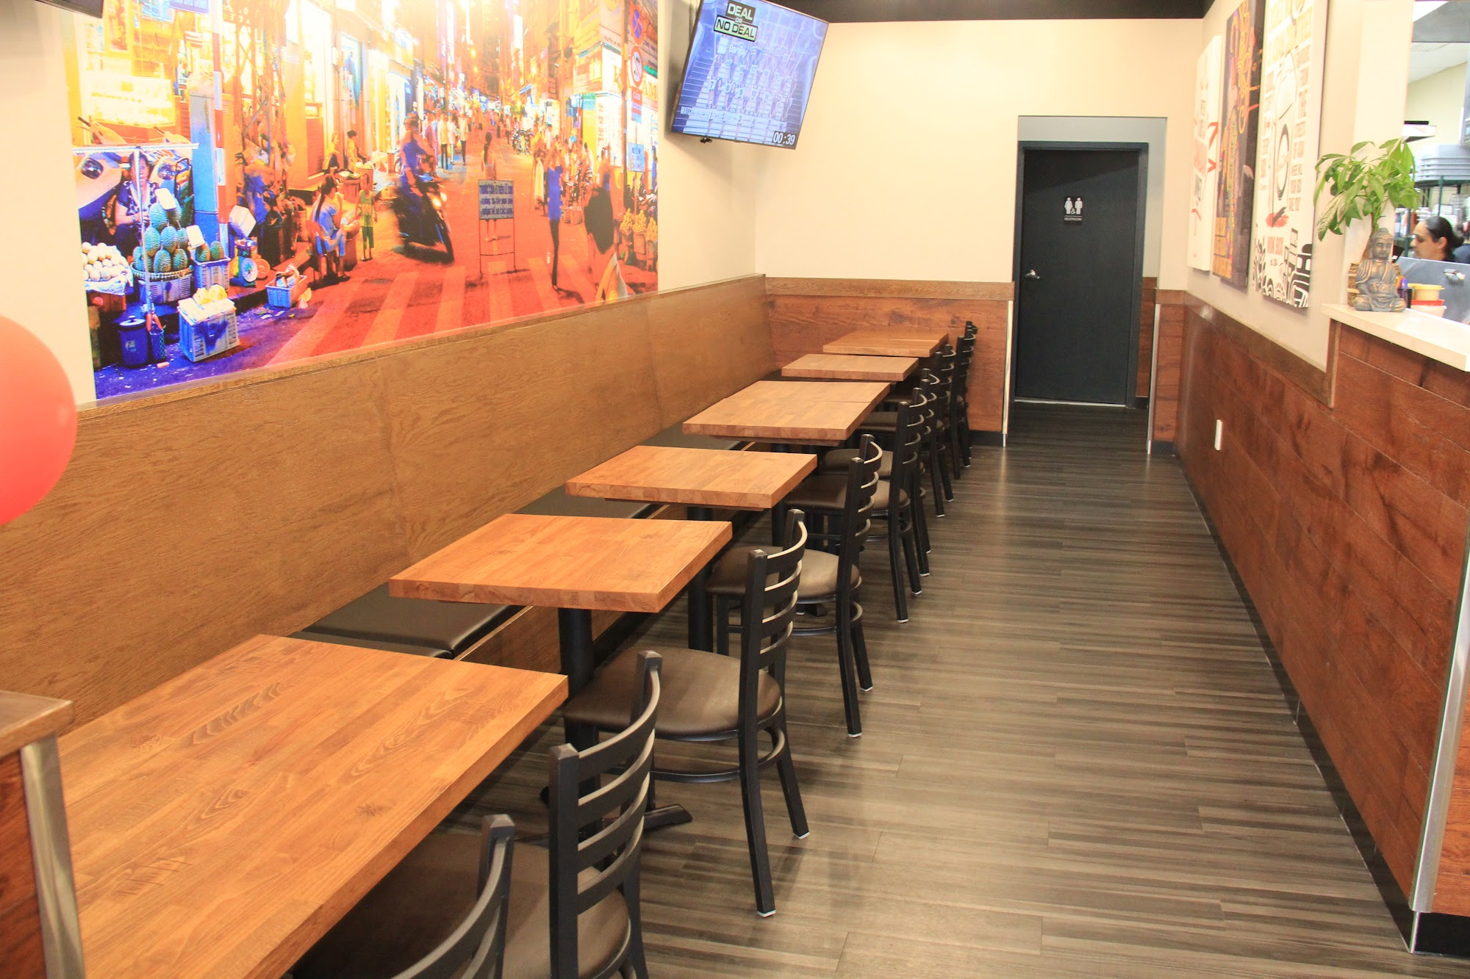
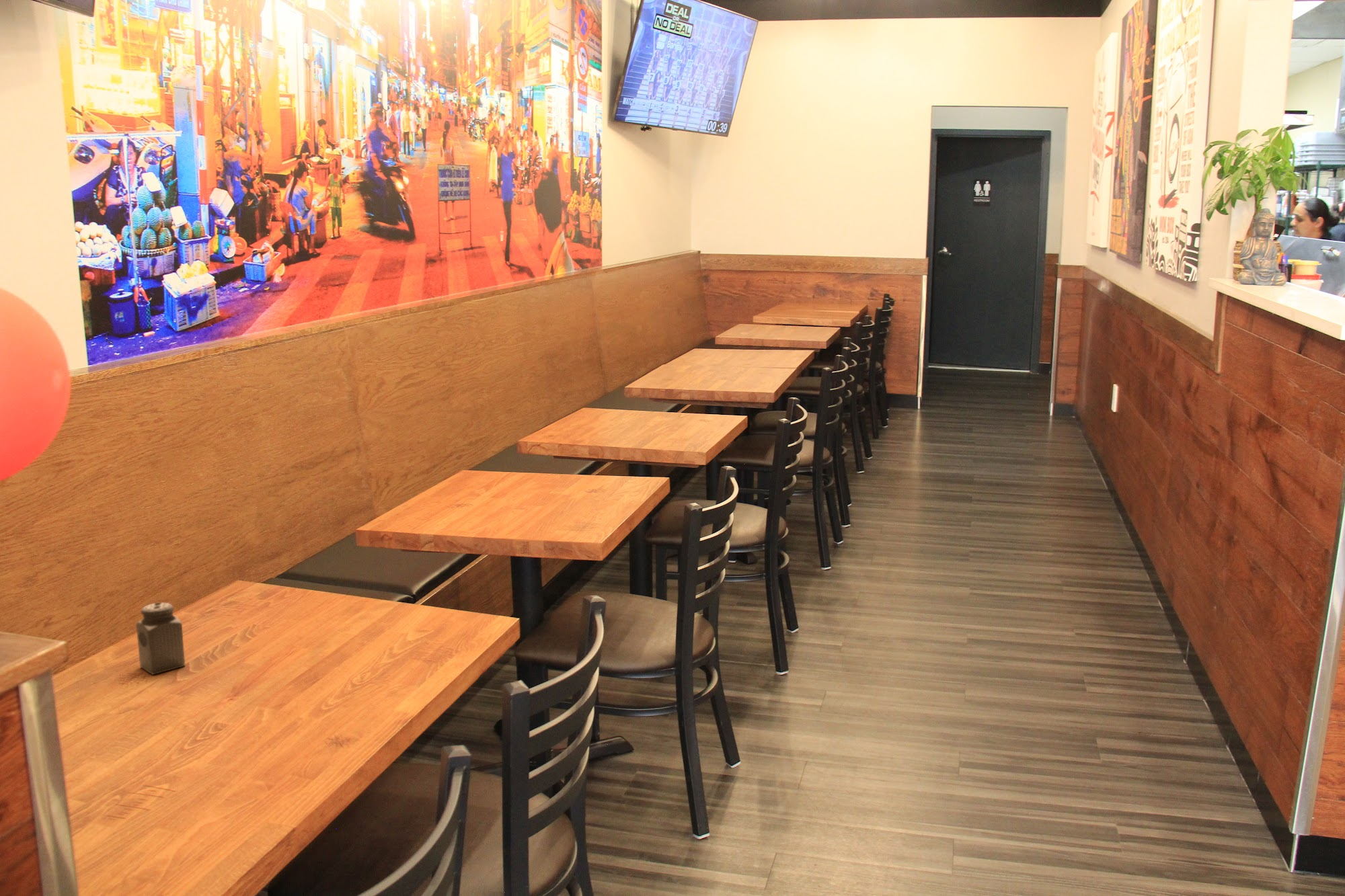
+ salt shaker [135,602,186,676]
